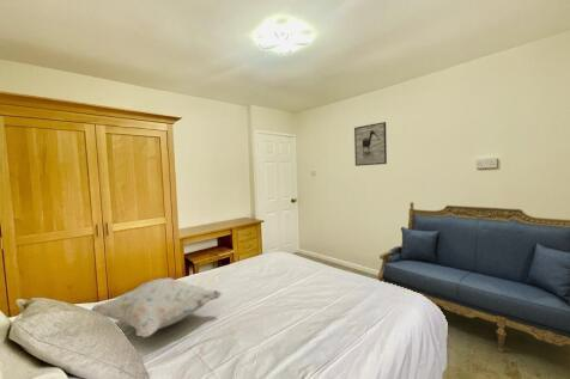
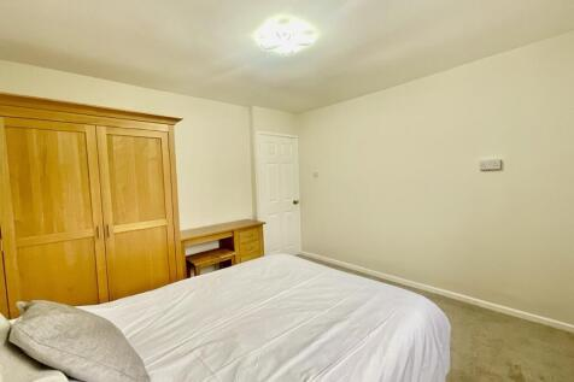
- settee [377,201,570,354]
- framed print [353,121,388,167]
- decorative pillow [90,276,224,338]
